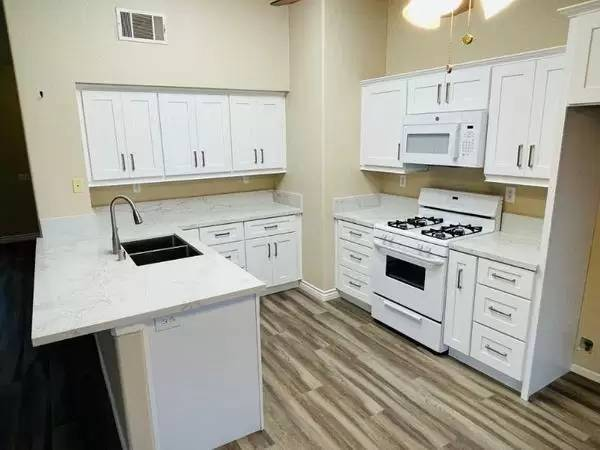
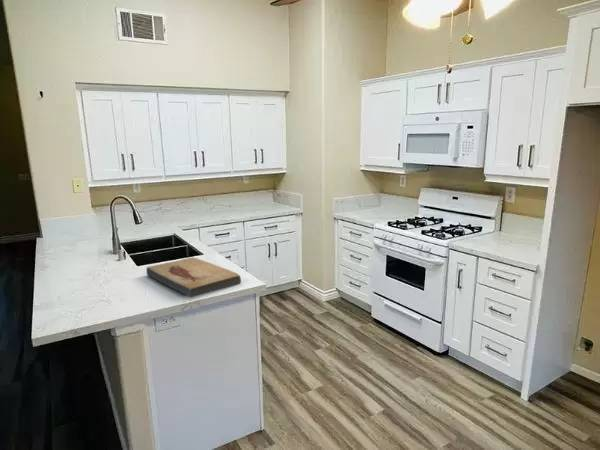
+ fish fossil [145,256,242,298]
